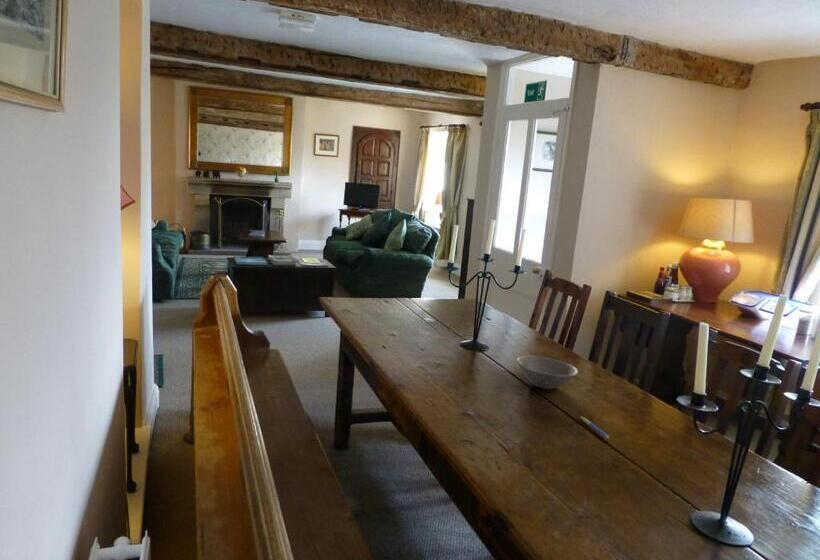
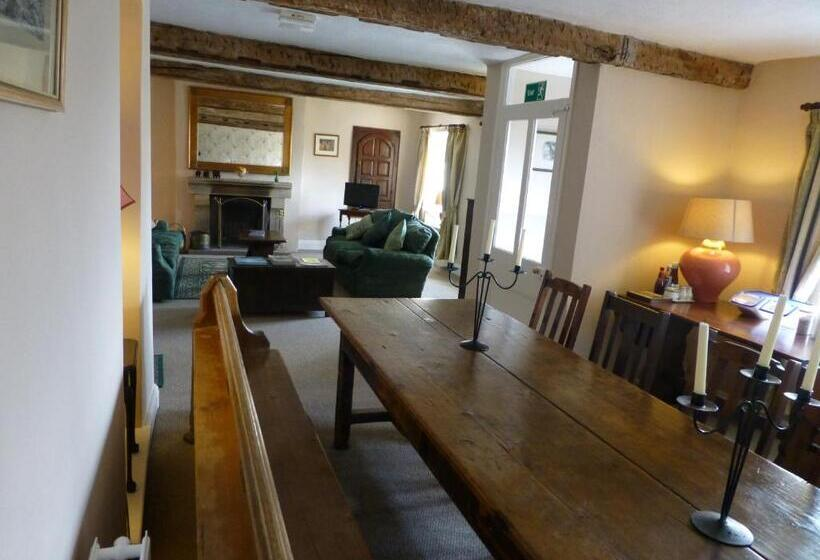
- pen [580,416,611,440]
- bowl [516,355,579,390]
